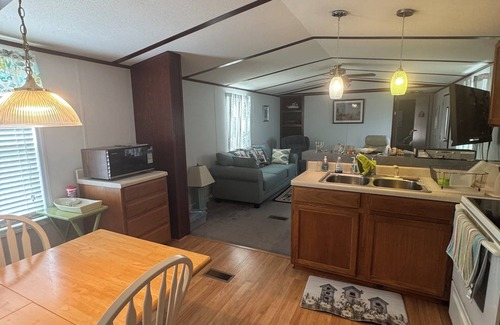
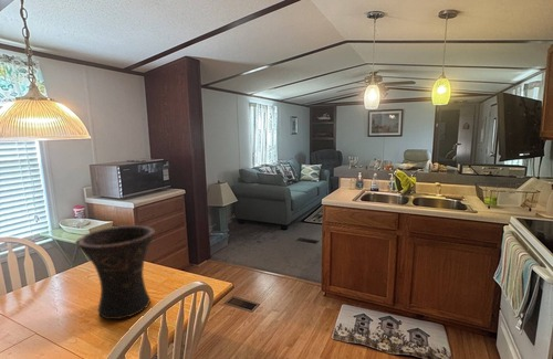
+ vase [75,224,157,320]
